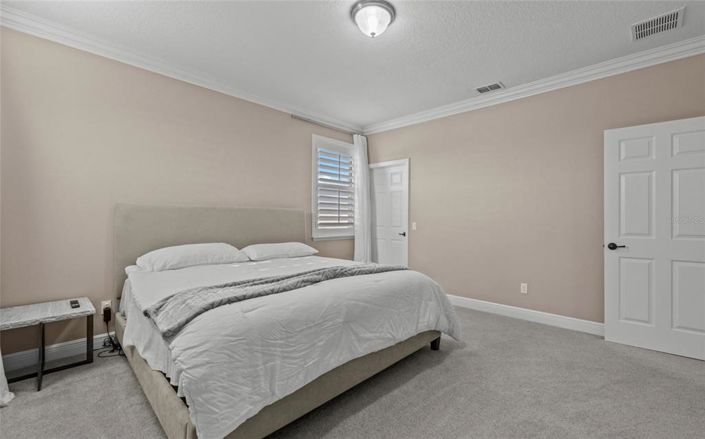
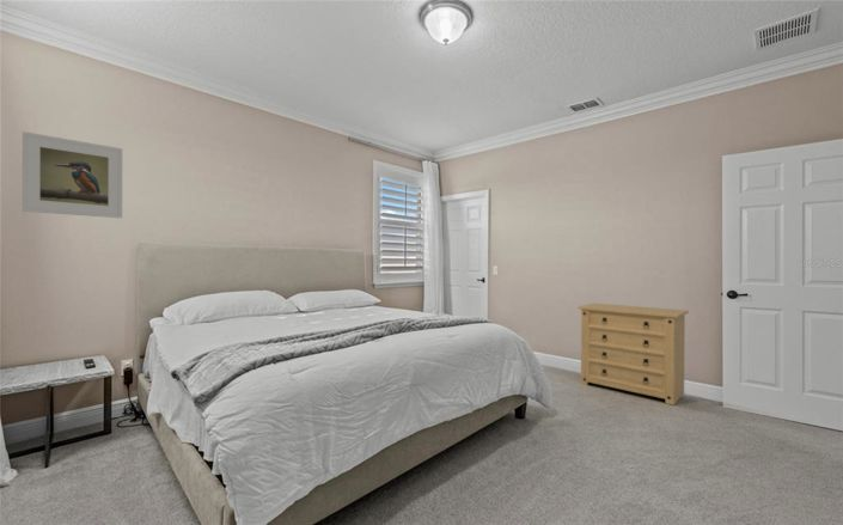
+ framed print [22,130,123,219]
+ dresser [576,303,690,407]
